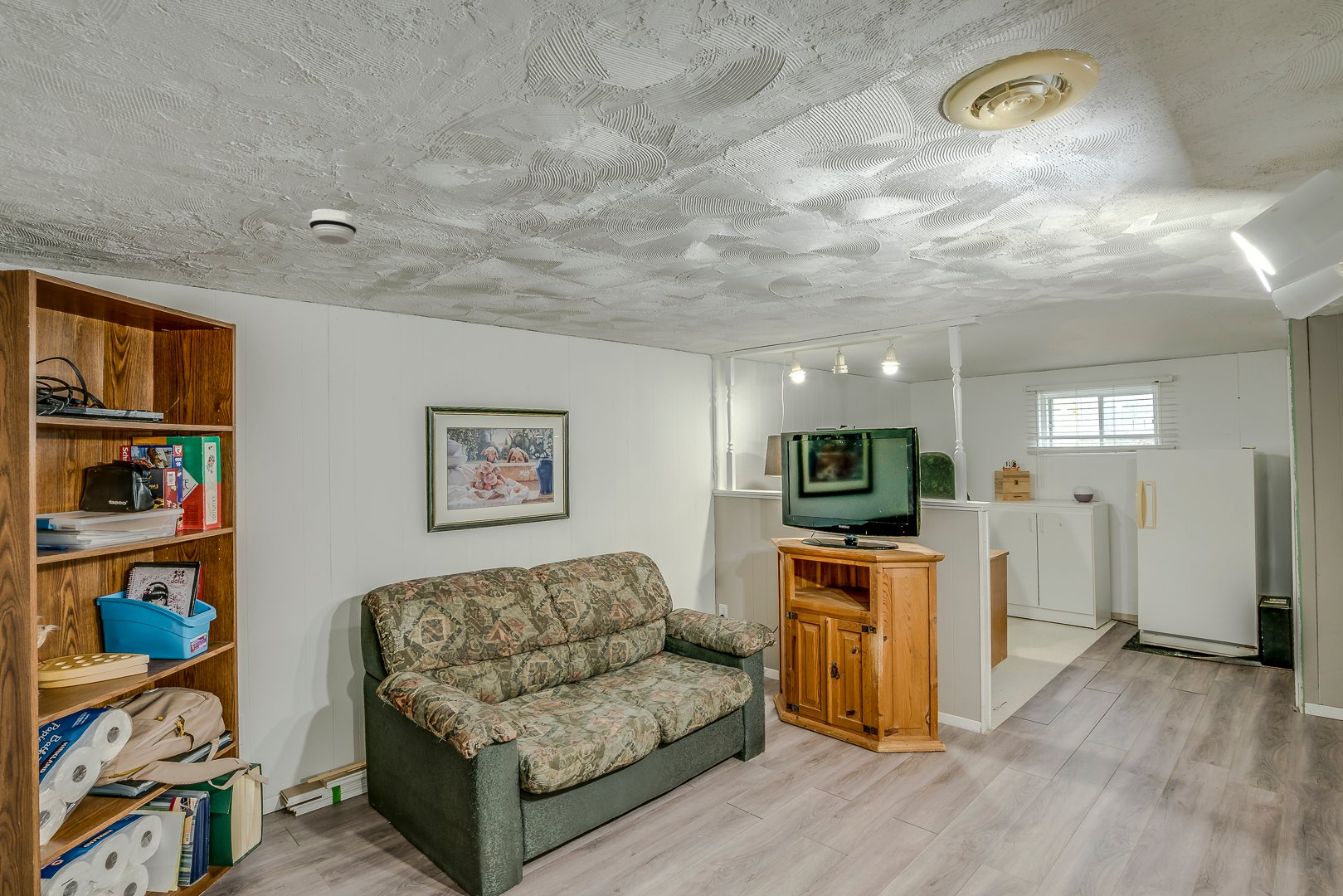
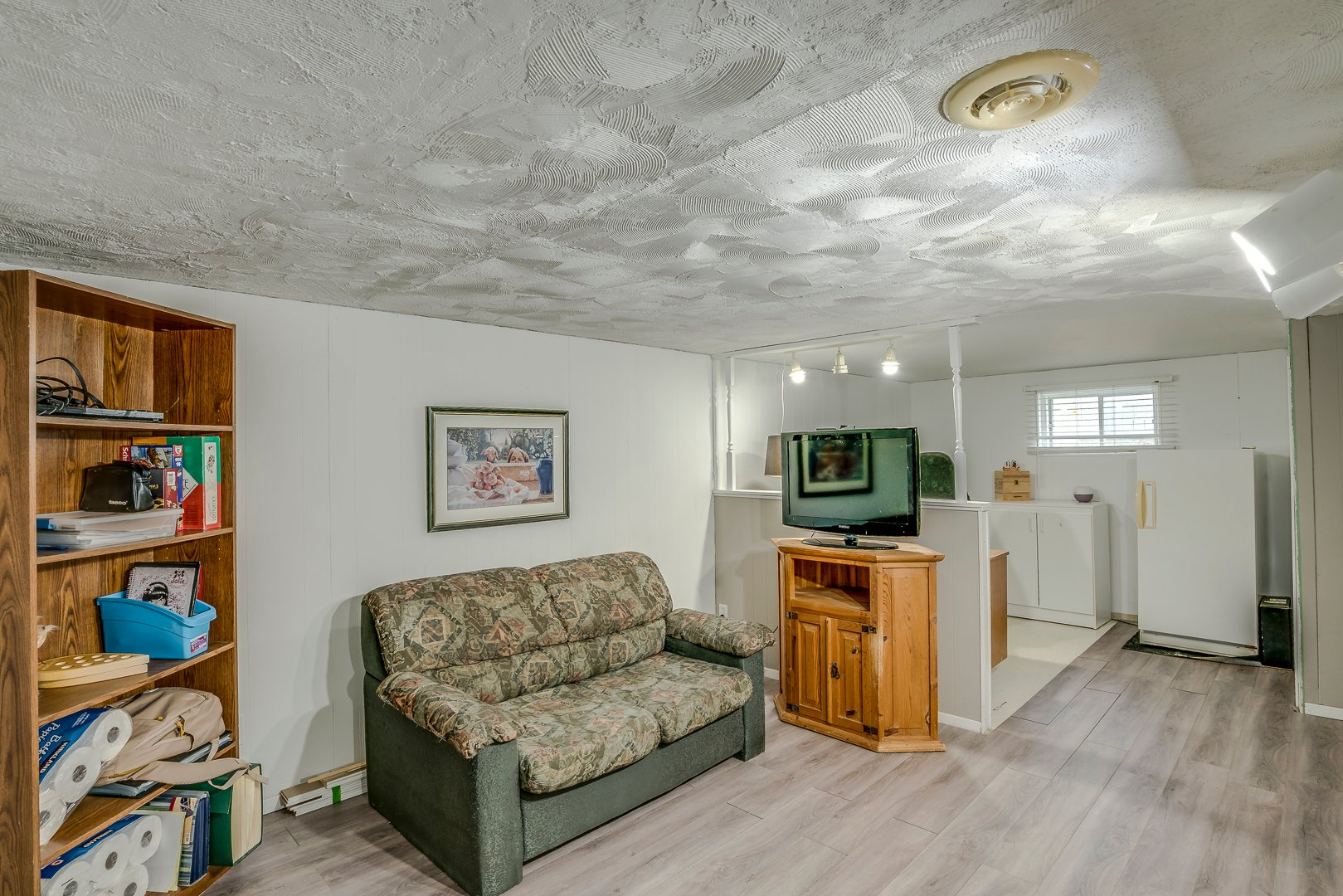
- smoke detector [309,208,358,246]
